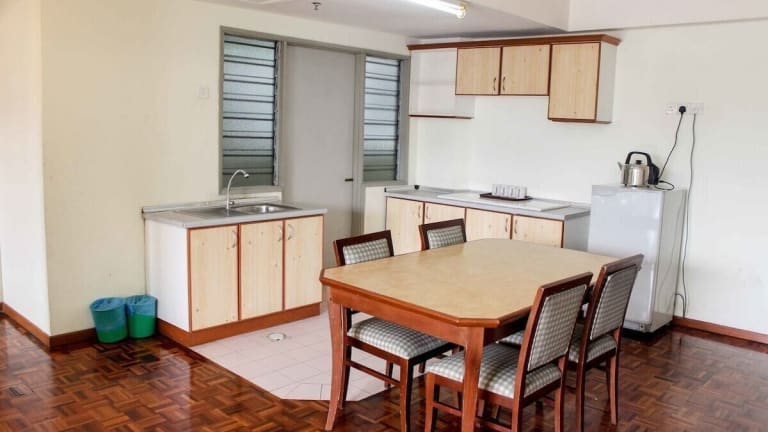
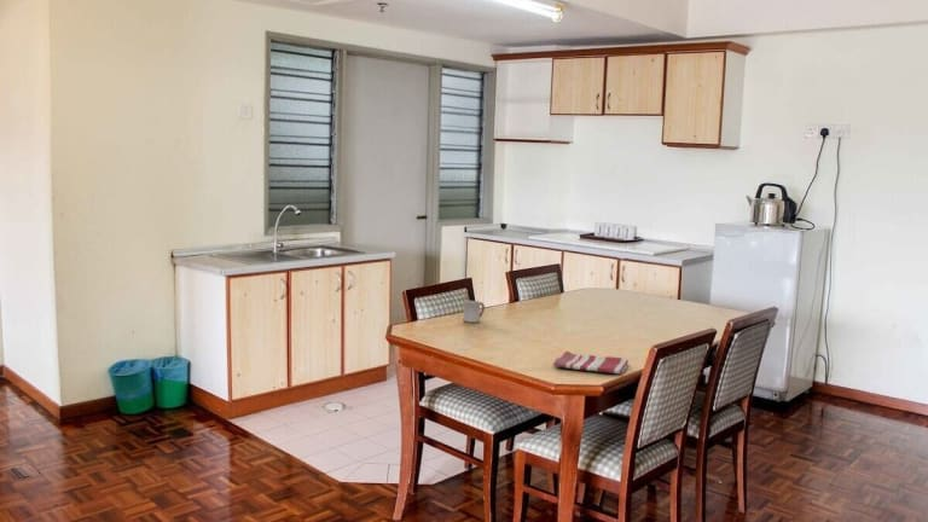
+ cup [462,300,486,324]
+ dish towel [552,350,630,375]
